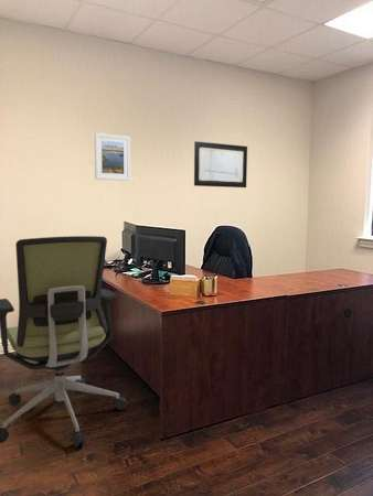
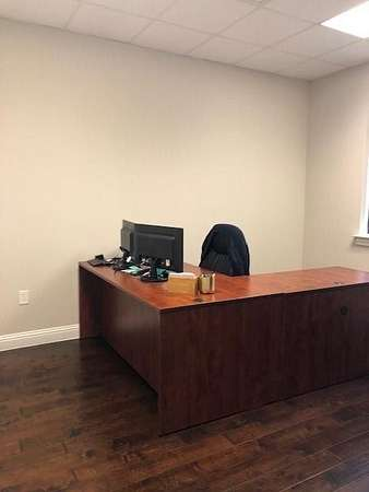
- office chair [0,235,128,449]
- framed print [94,132,131,182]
- wall art [193,140,248,188]
